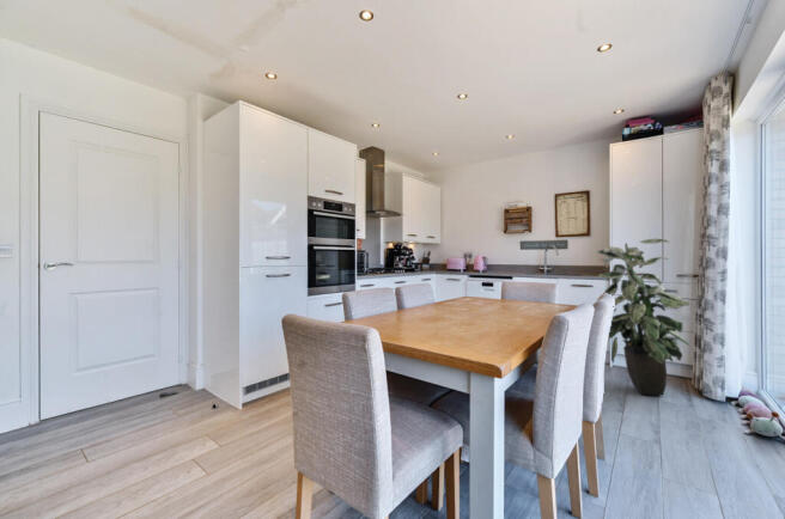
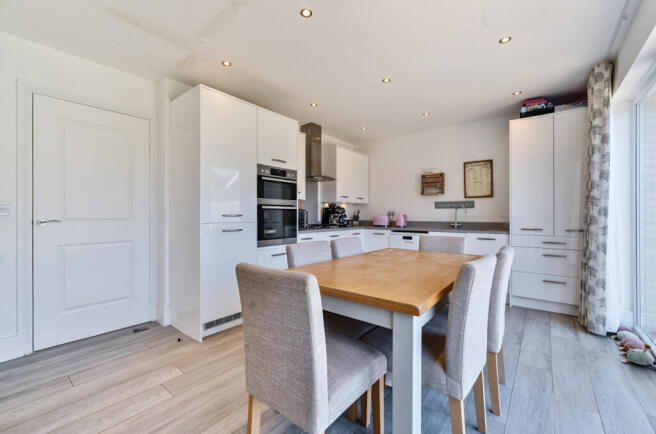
- indoor plant [596,238,692,396]
